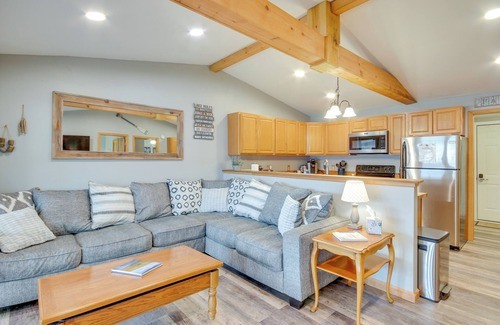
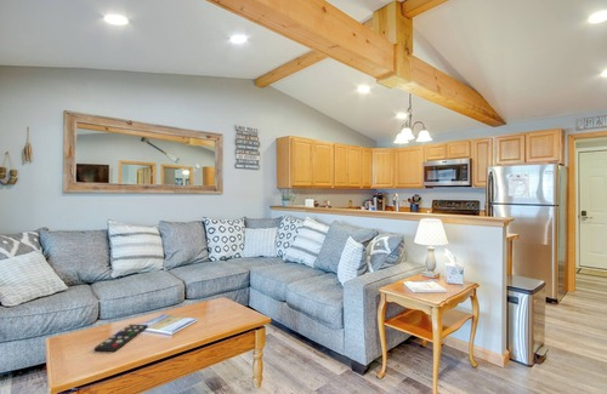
+ remote control [93,324,149,353]
